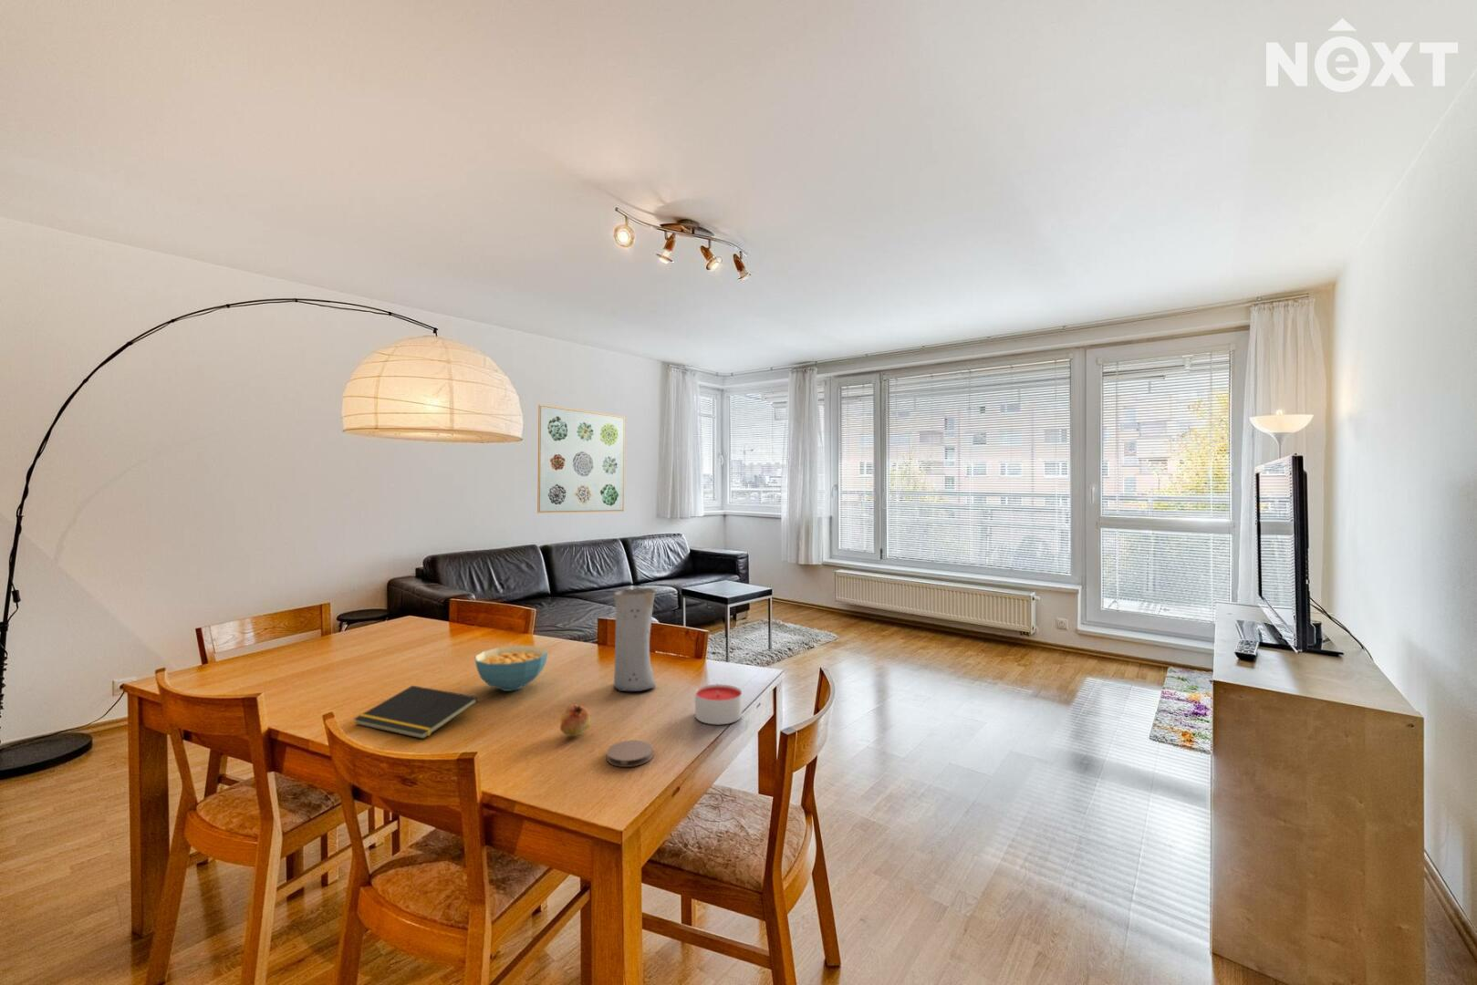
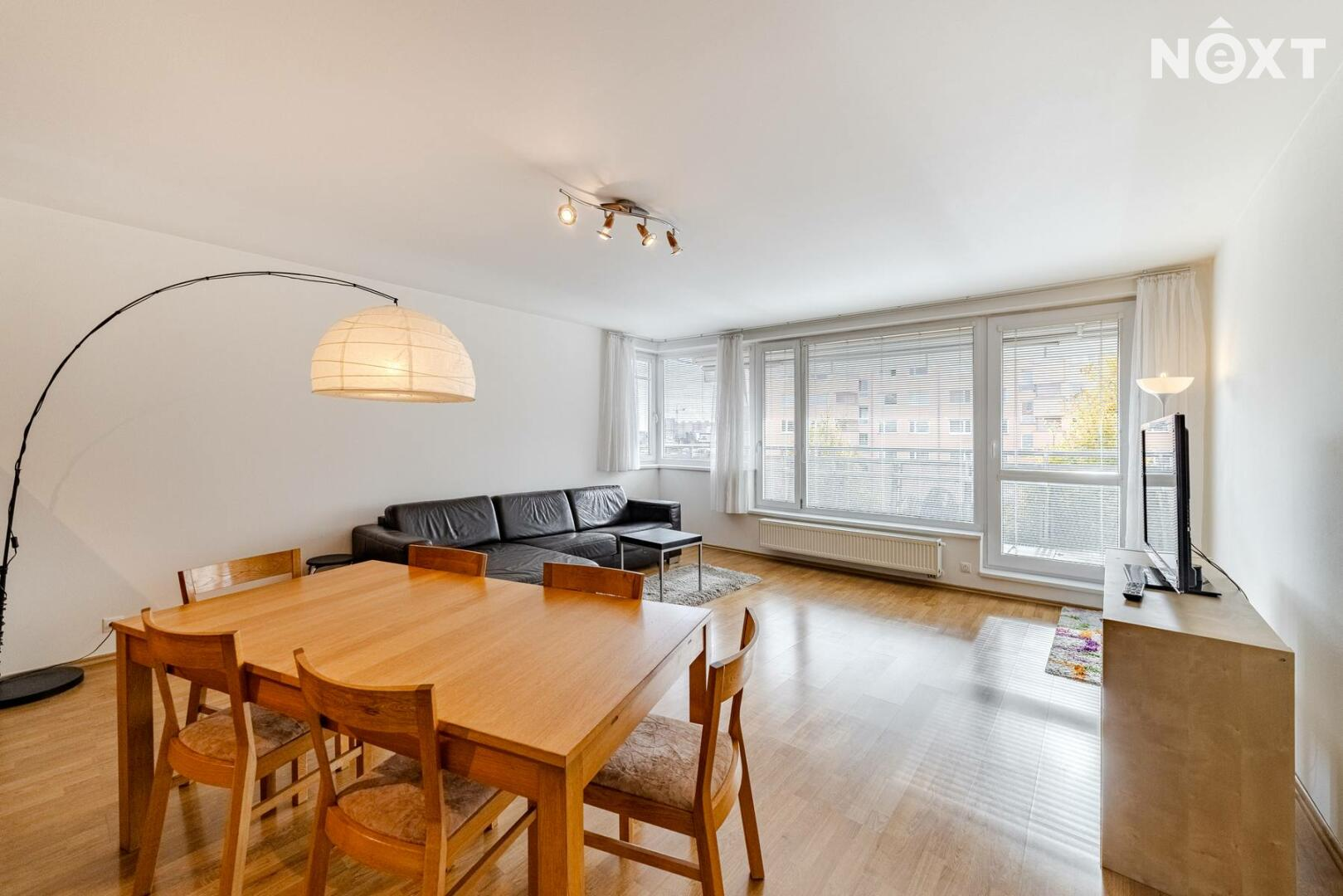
- fruit [559,704,592,737]
- vase [613,587,657,693]
- candle [694,683,742,726]
- cereal bowl [474,645,549,693]
- wall art [537,405,626,514]
- notepad [353,685,480,740]
- coaster [606,740,654,768]
